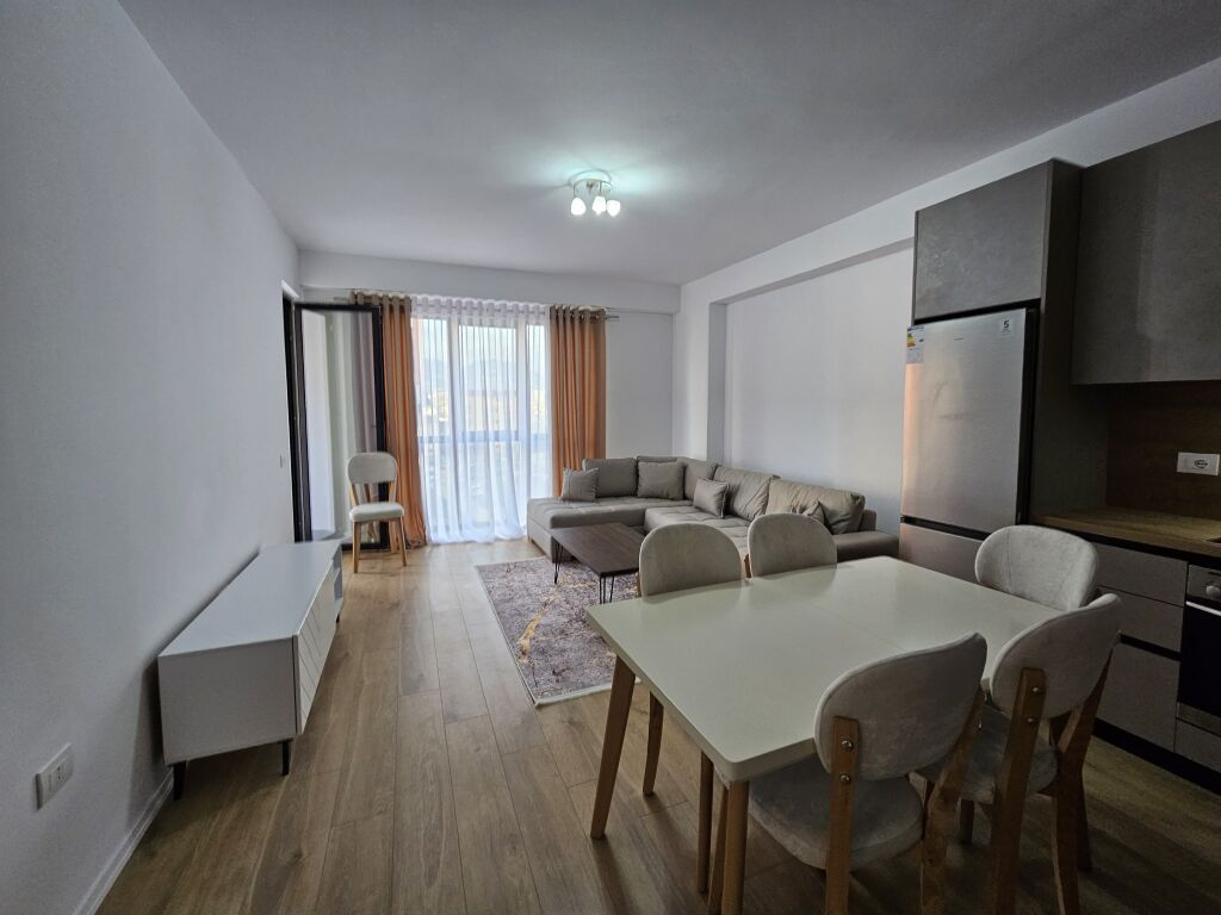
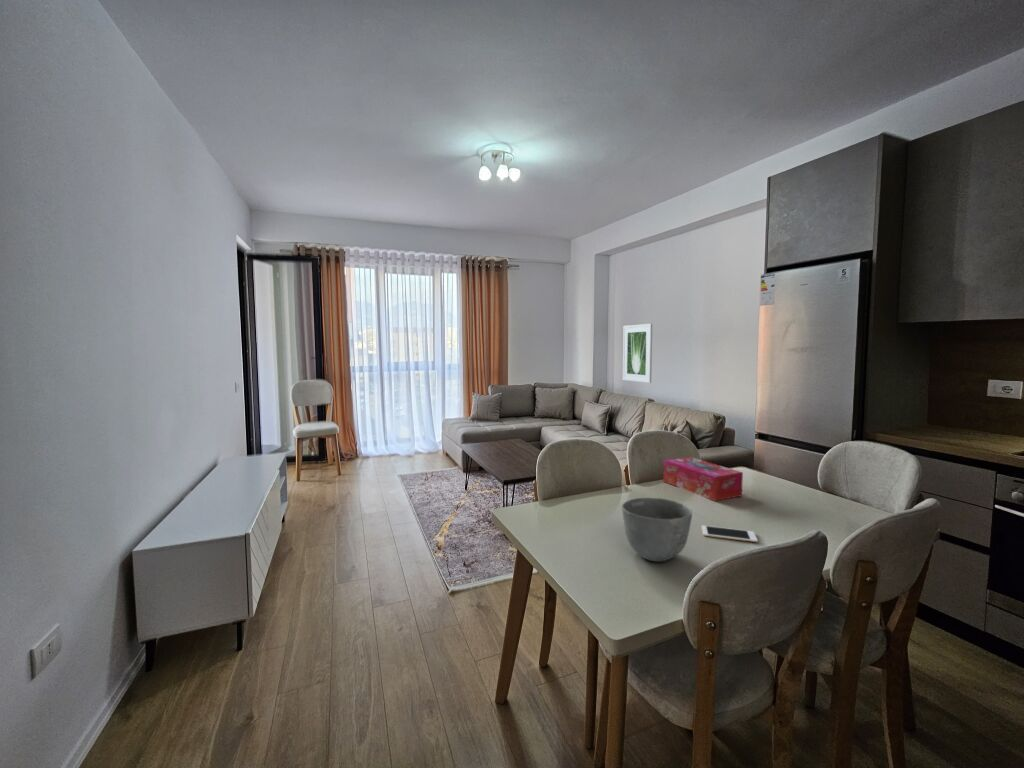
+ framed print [622,323,653,384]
+ cell phone [701,525,759,543]
+ bowl [621,497,693,563]
+ tissue box [662,456,744,502]
